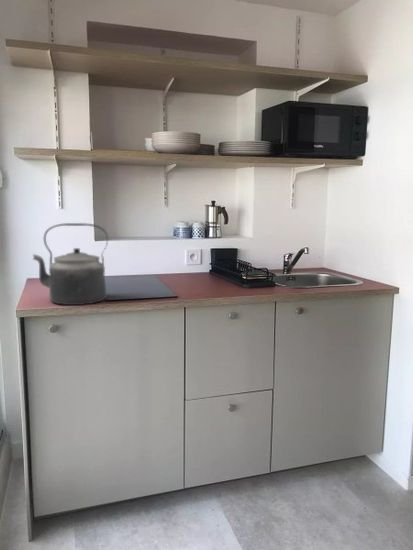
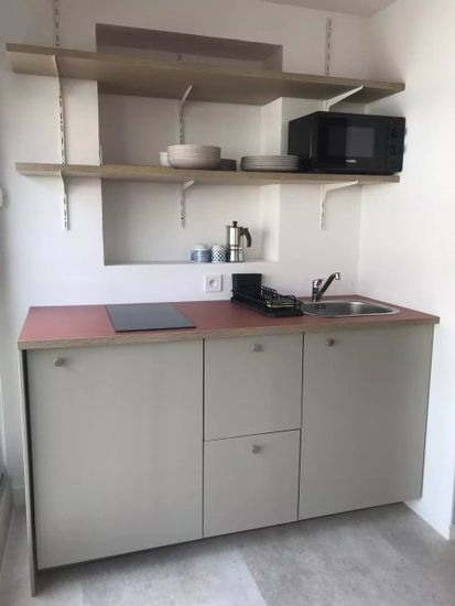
- kettle [32,222,109,306]
